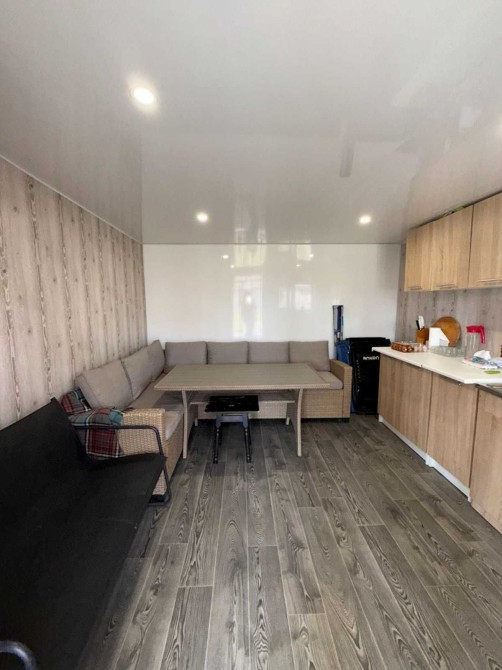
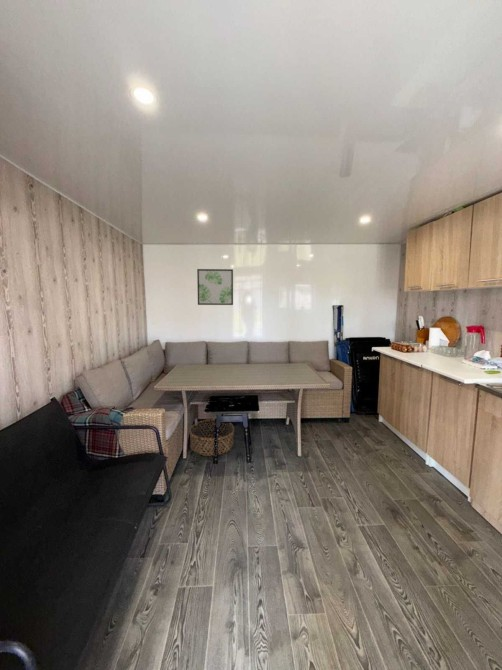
+ basket [189,418,235,457]
+ wall art [196,268,234,306]
